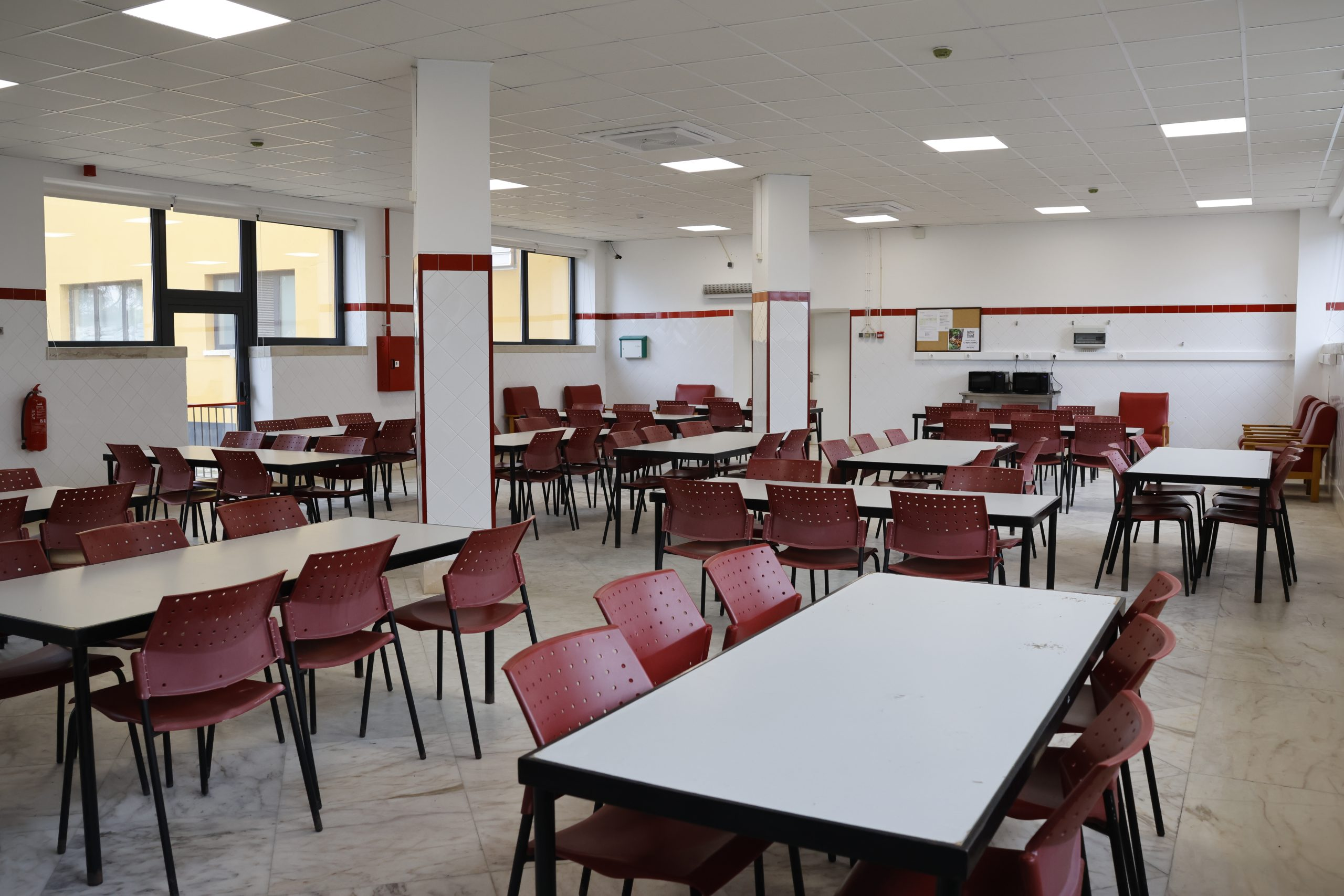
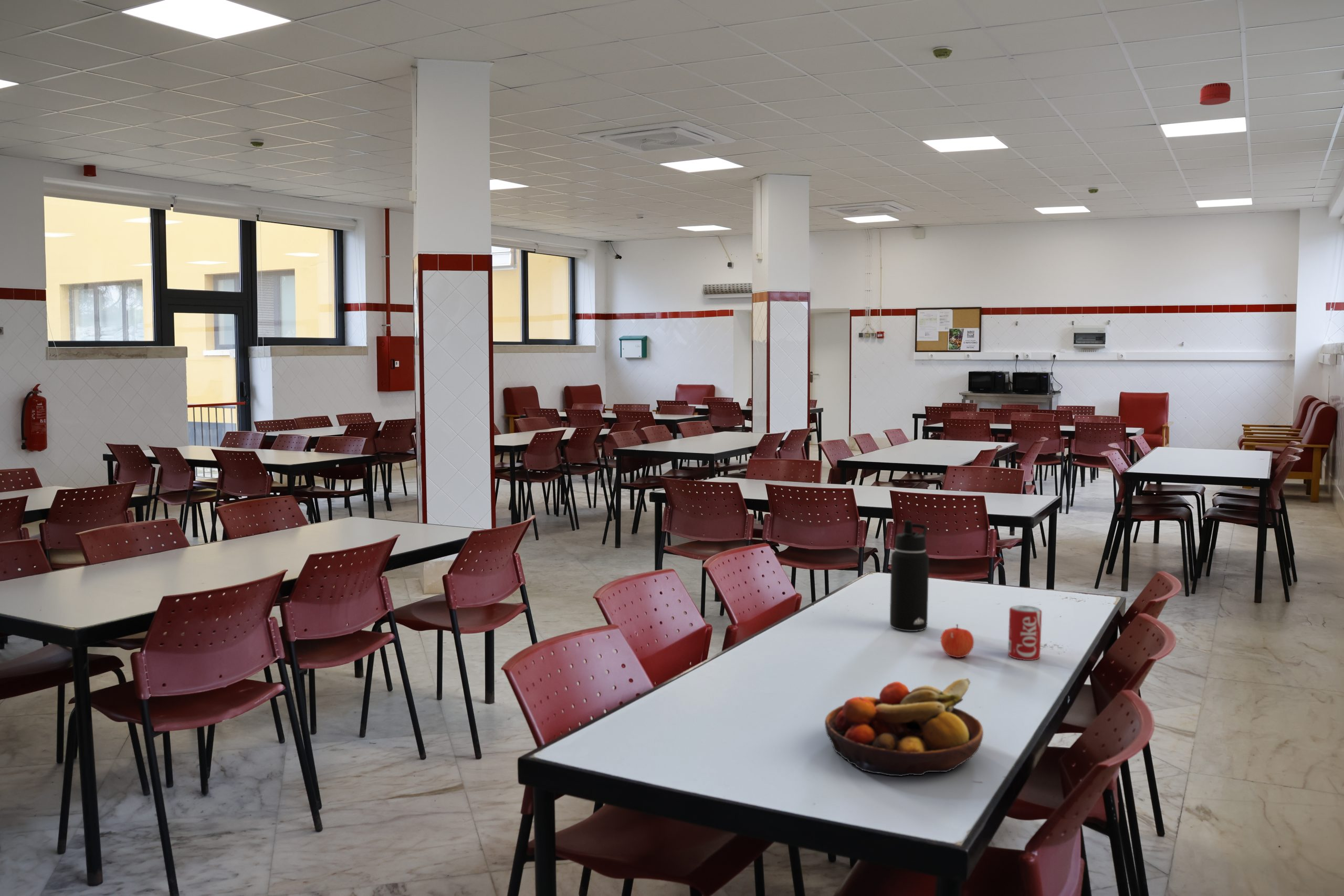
+ smoke detector [1199,82,1231,106]
+ fruit bowl [824,678,984,777]
+ apple [940,624,974,658]
+ water bottle [889,520,929,632]
+ beverage can [1007,605,1042,661]
